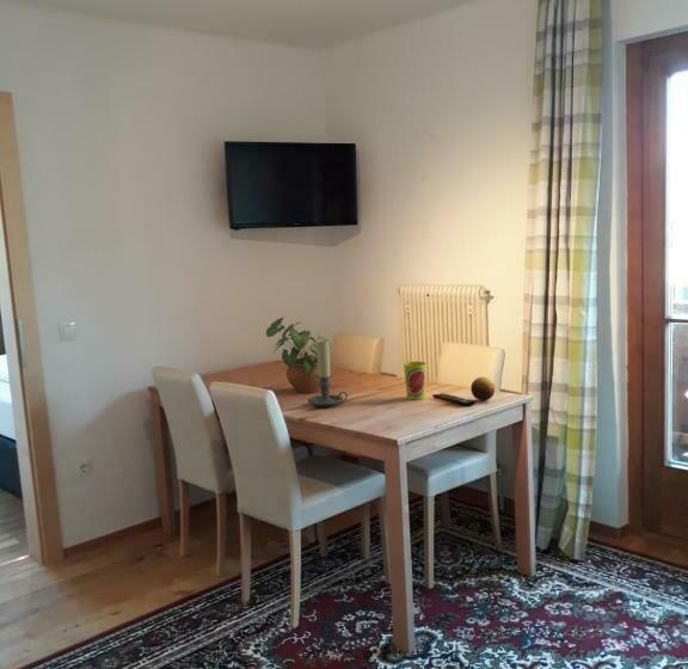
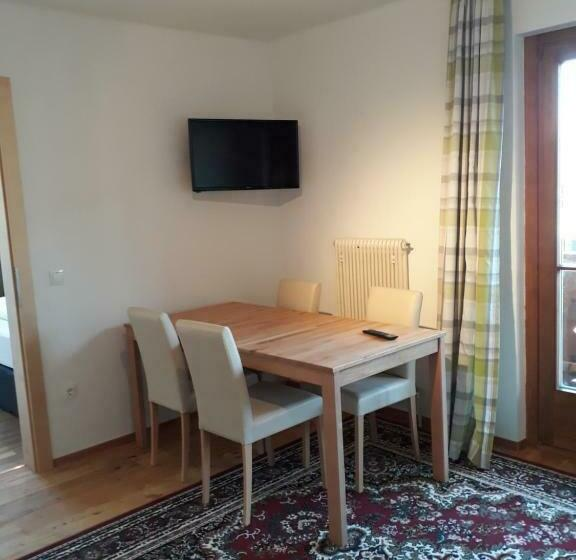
- potted plant [265,317,332,394]
- fruit [469,375,496,401]
- candle holder [307,339,349,409]
- cup [403,361,428,401]
